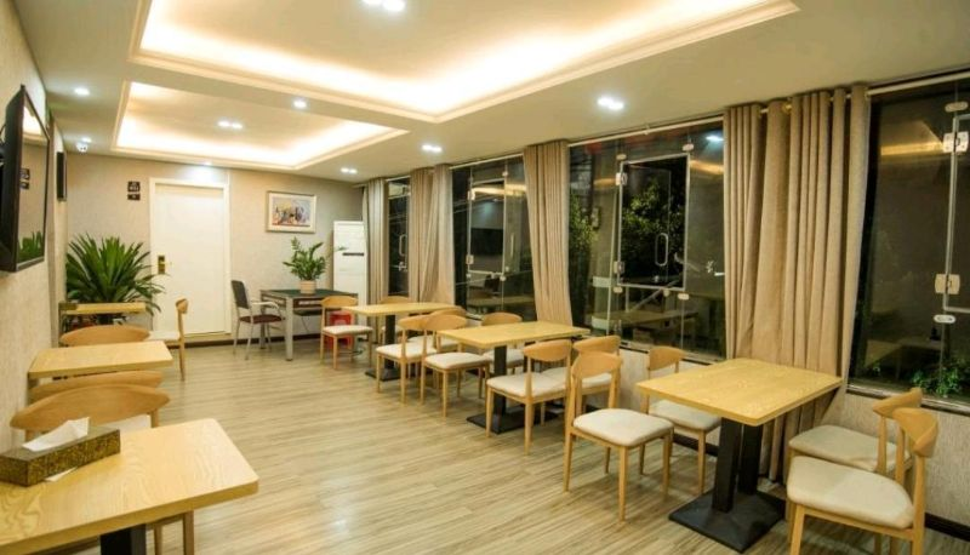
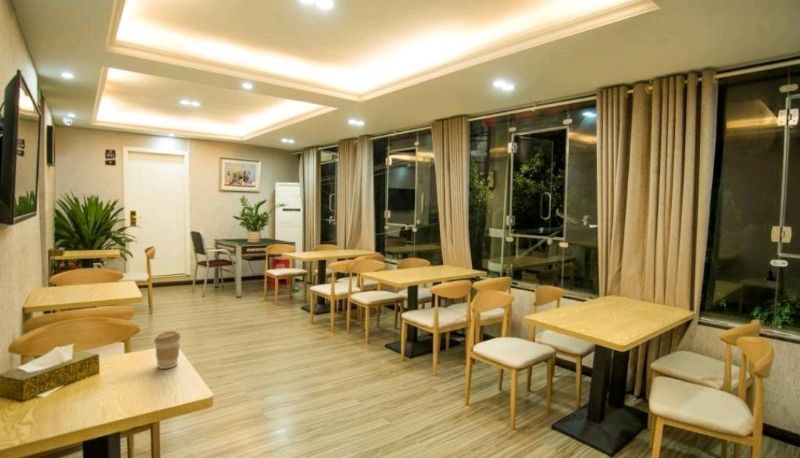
+ coffee cup [153,330,182,370]
